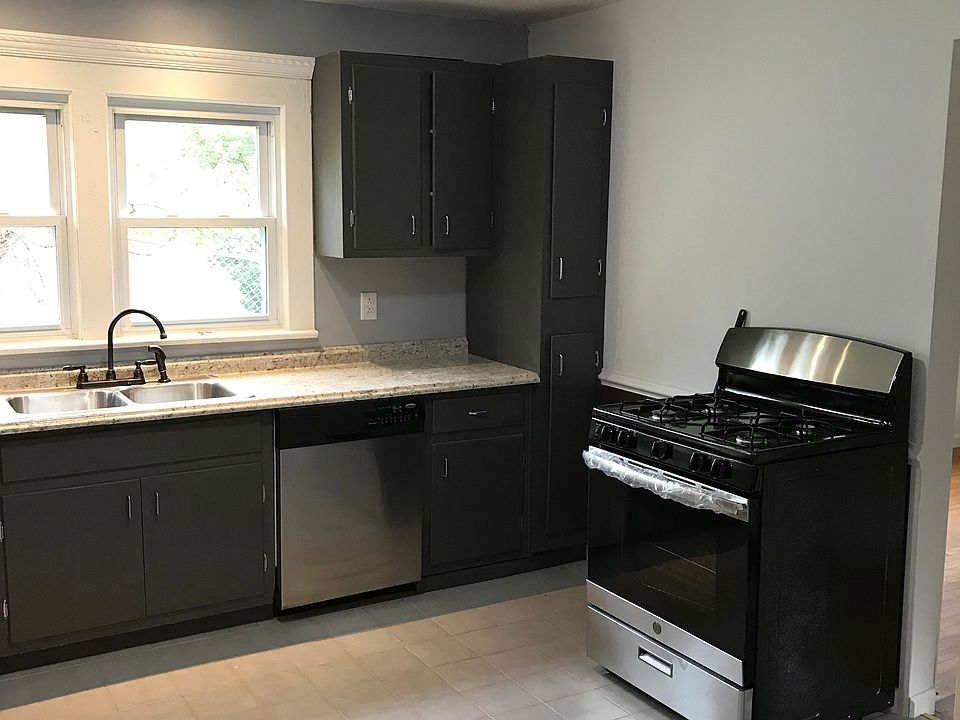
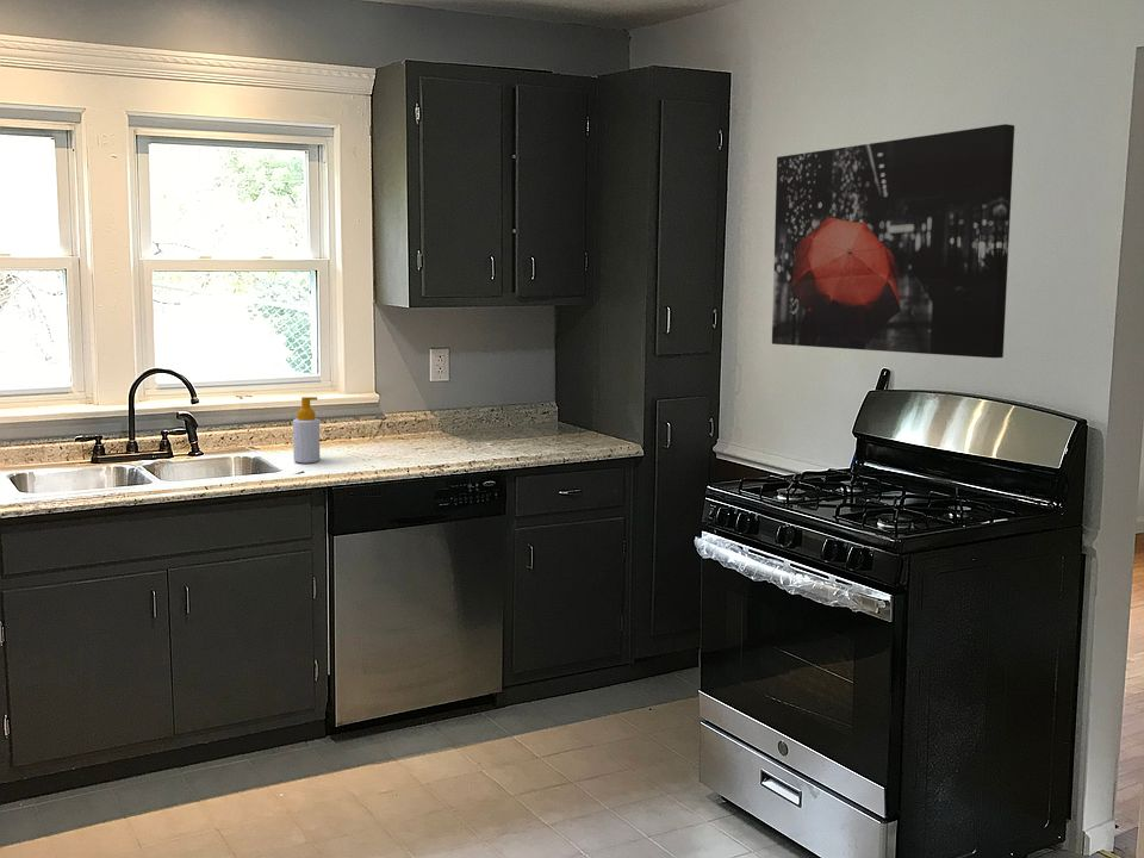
+ wall art [771,123,1015,359]
+ soap bottle [292,396,321,465]
